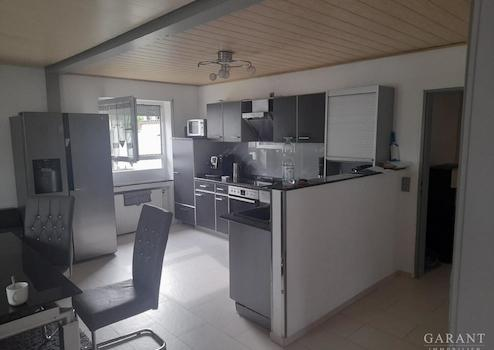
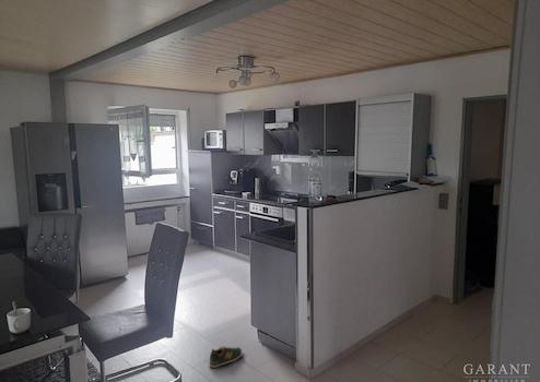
+ shoe [208,345,243,369]
